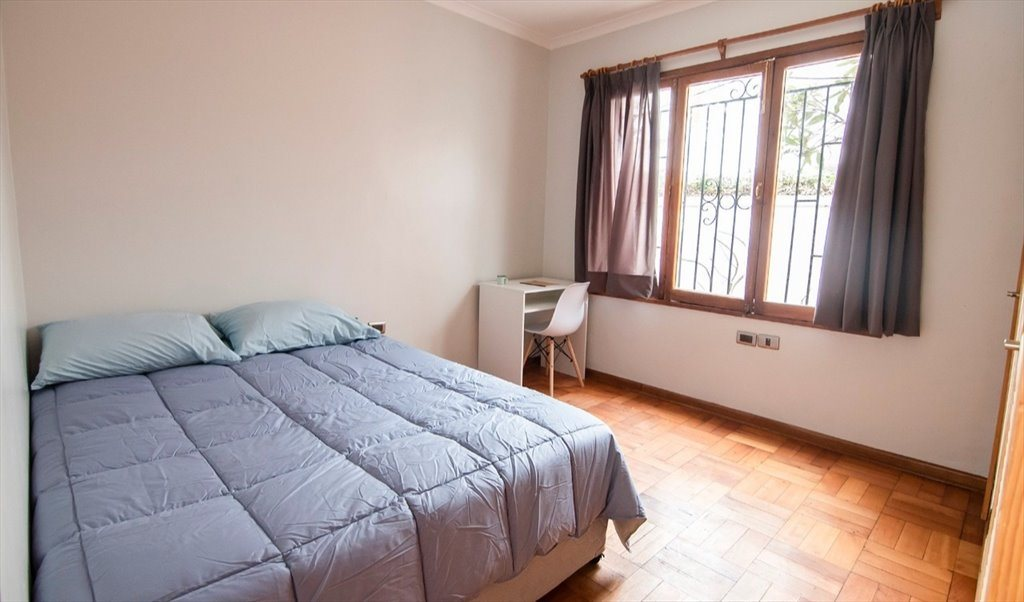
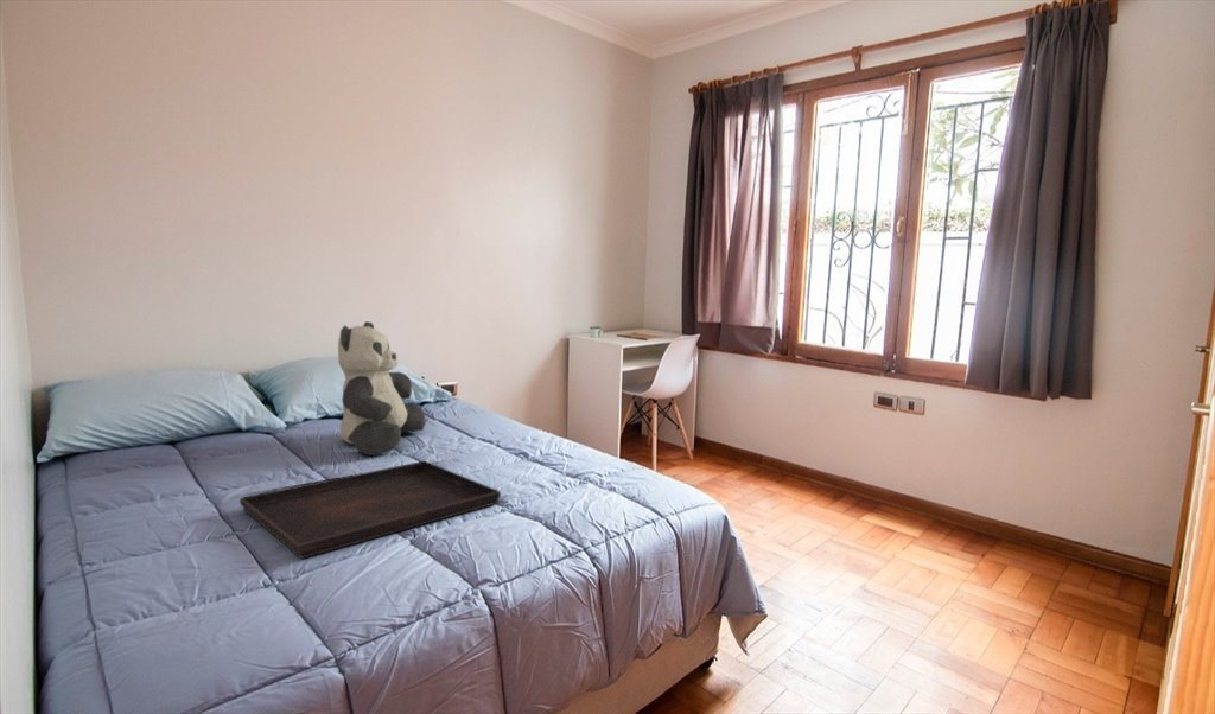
+ teddy bear [337,320,427,457]
+ serving tray [238,460,502,560]
